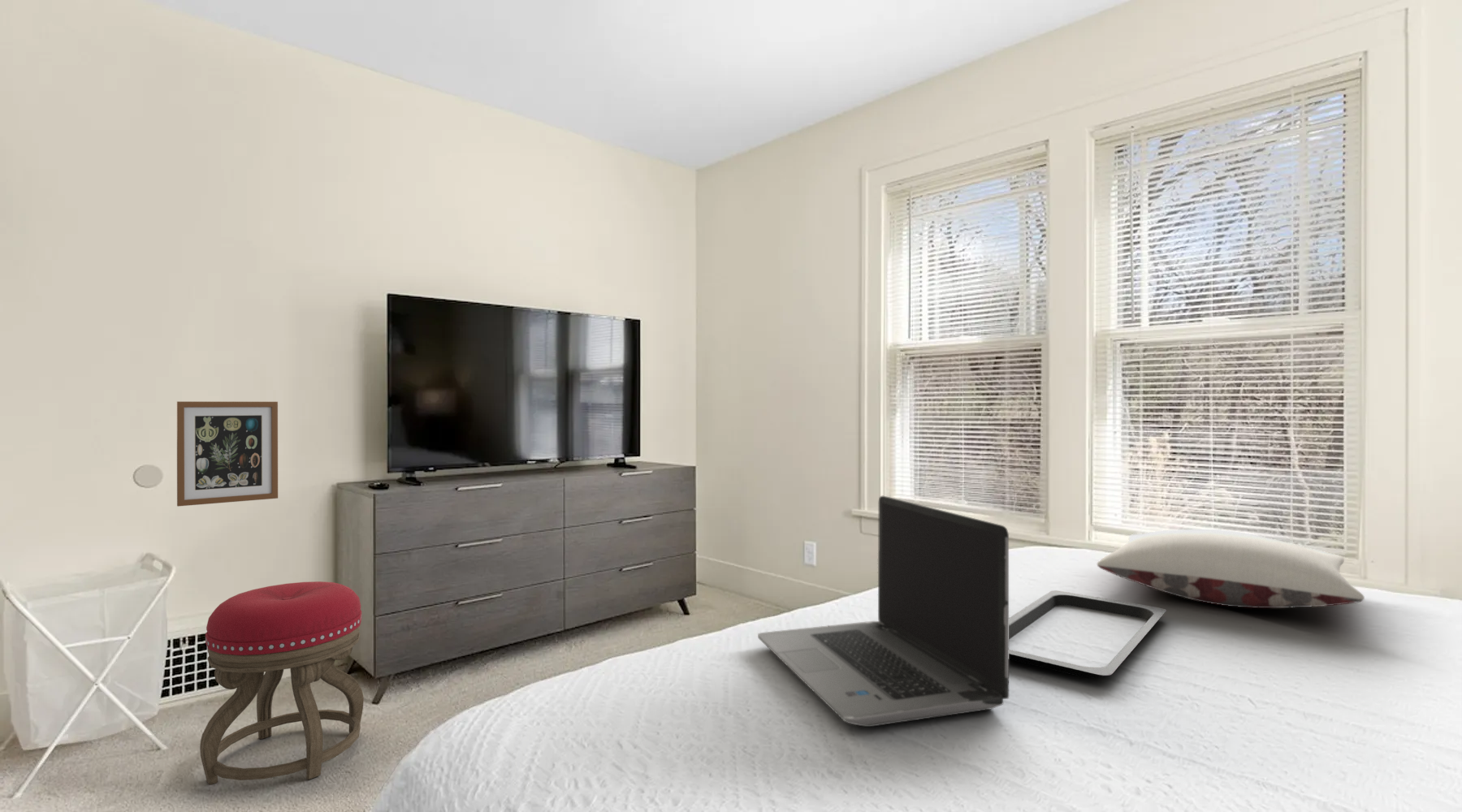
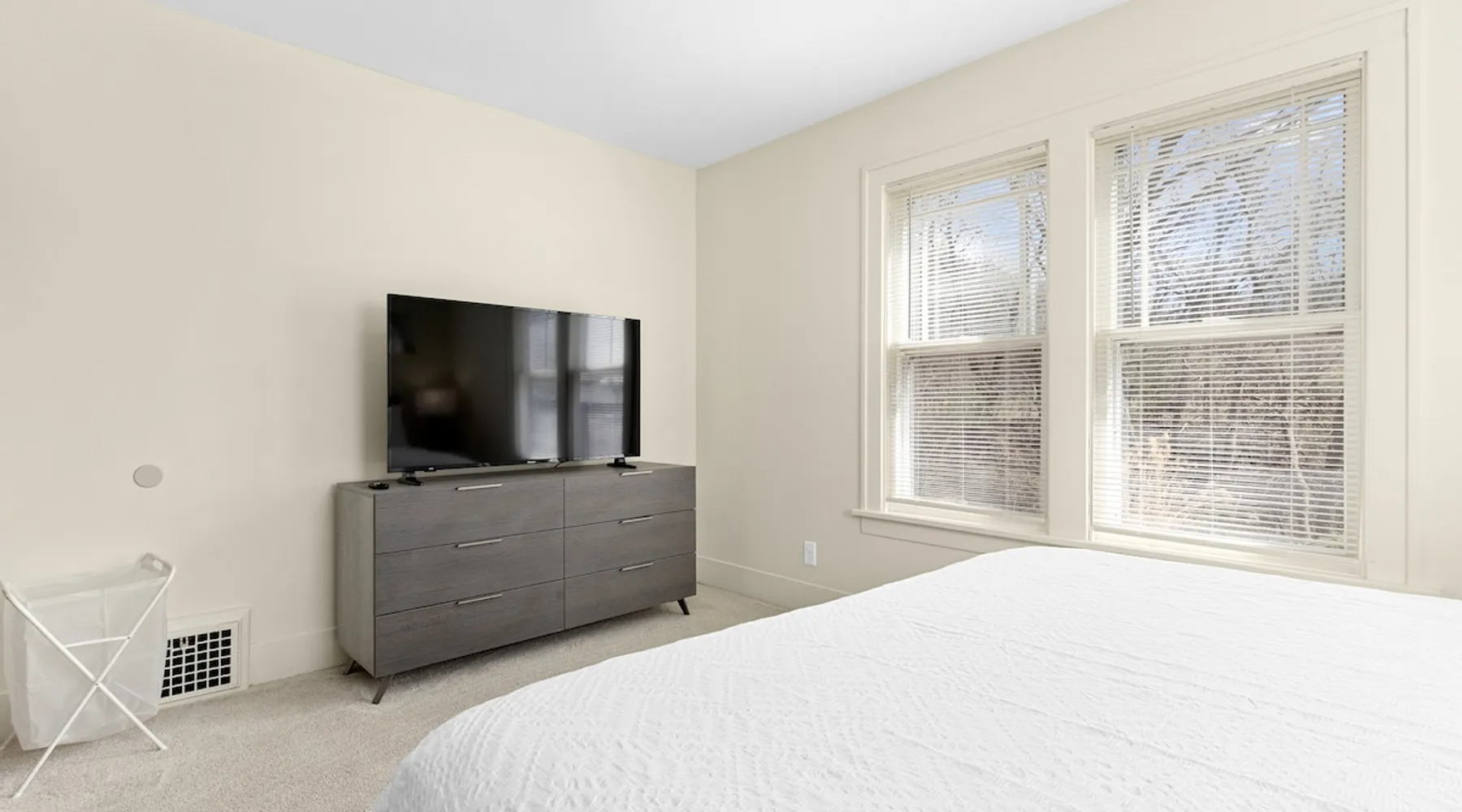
- pillow [1096,529,1365,609]
- laptop computer [757,495,1010,728]
- wall art [176,400,279,508]
- serving tray [1009,590,1167,679]
- stool [199,581,365,785]
